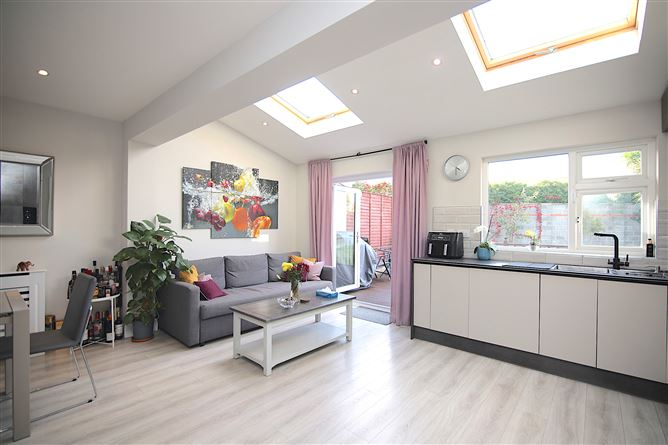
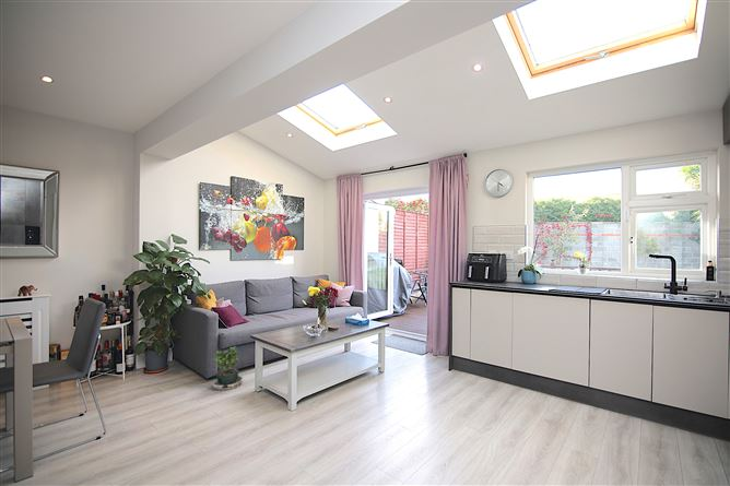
+ potted plant [211,345,244,395]
